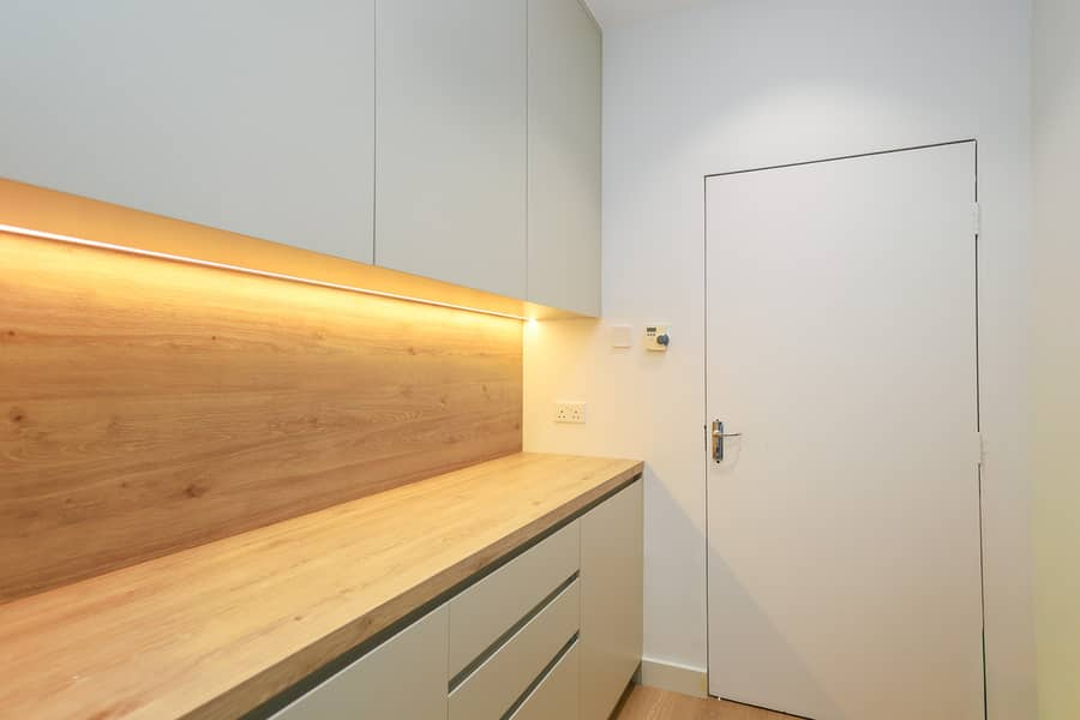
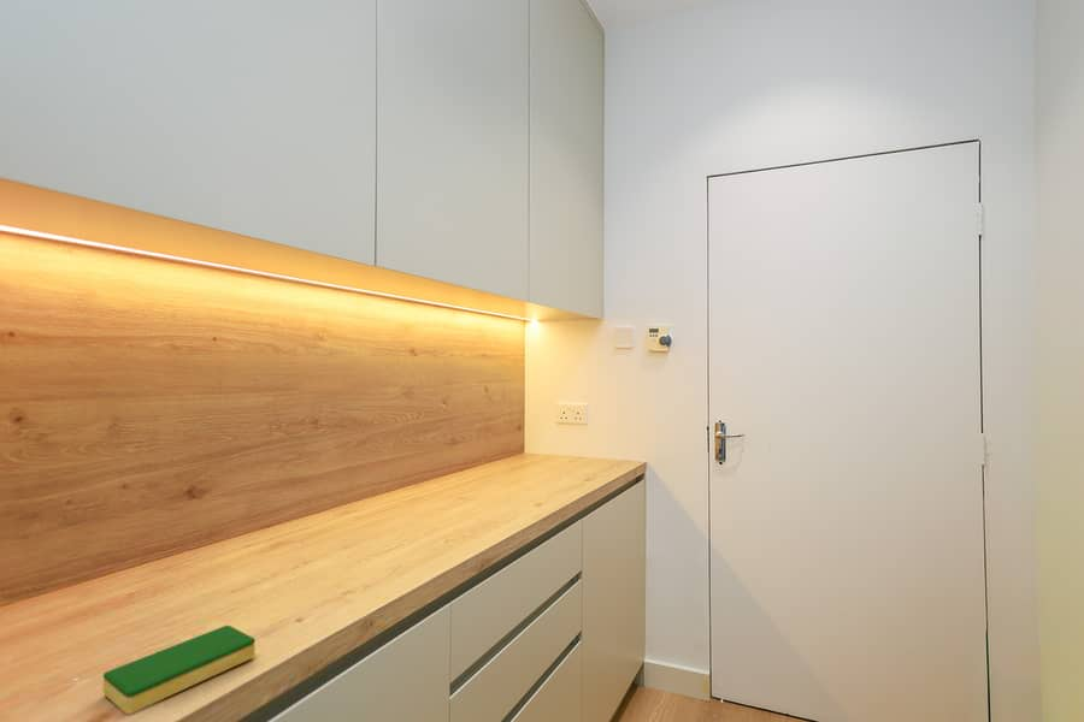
+ dish sponge [102,625,257,715]
